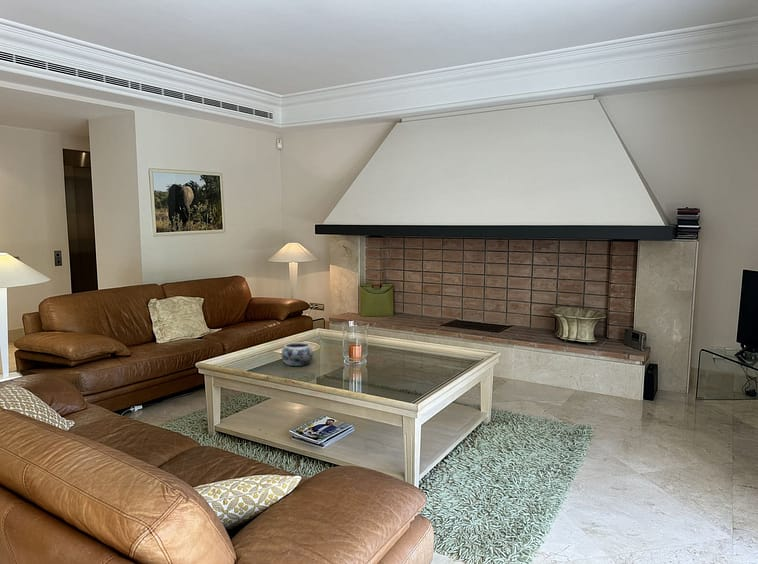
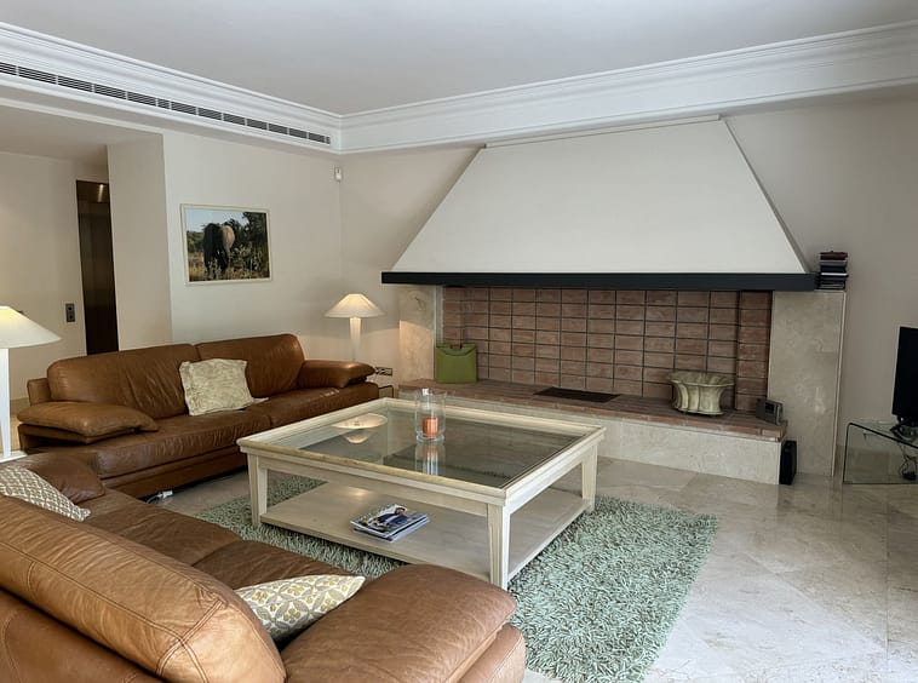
- decorative bowl [280,342,314,367]
